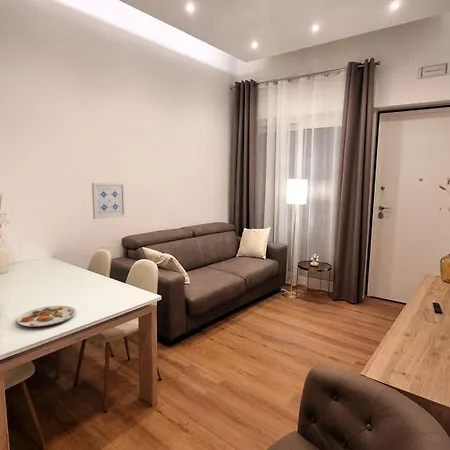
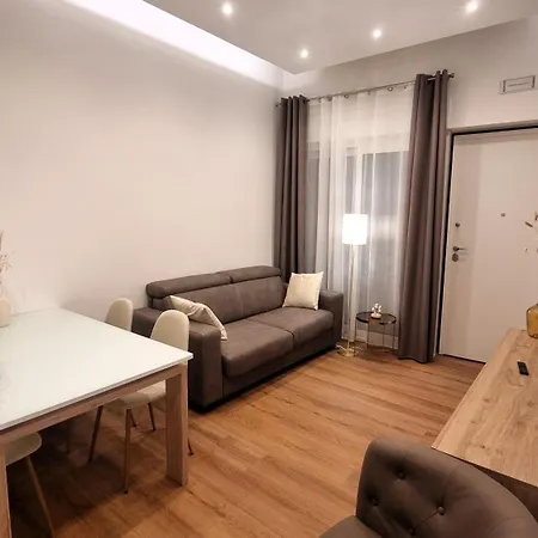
- wall art [91,182,126,220]
- plate [16,305,76,327]
